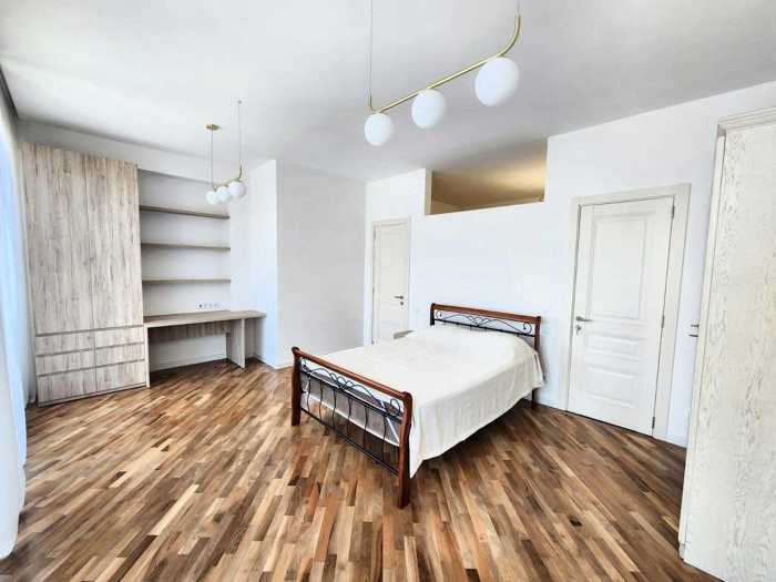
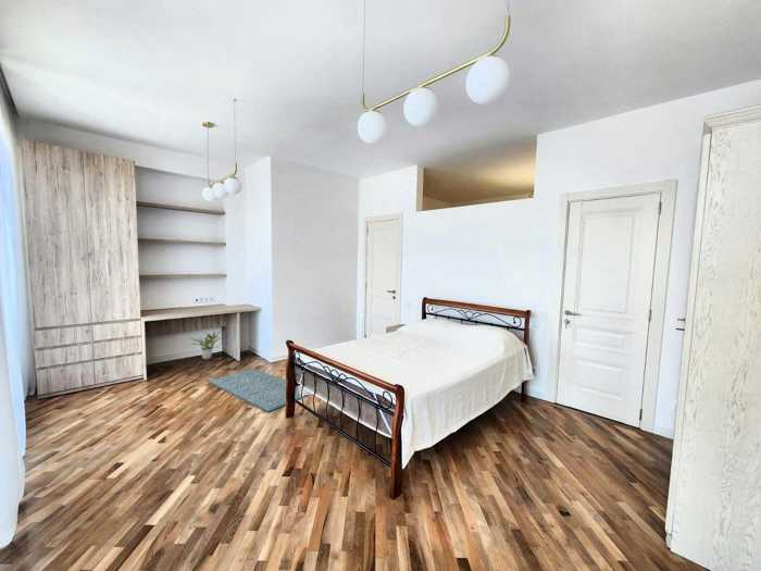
+ rug [205,368,309,413]
+ potted plant [188,330,226,360]
